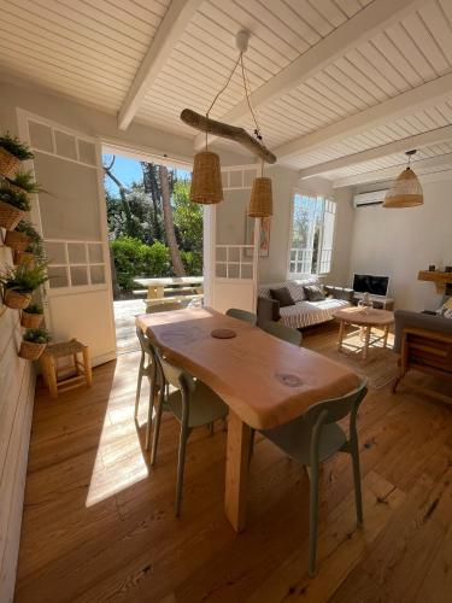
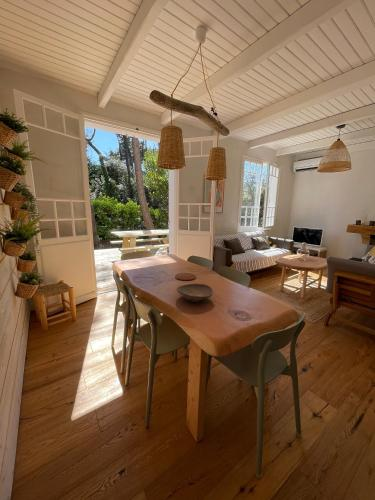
+ decorative bowl [175,283,214,303]
